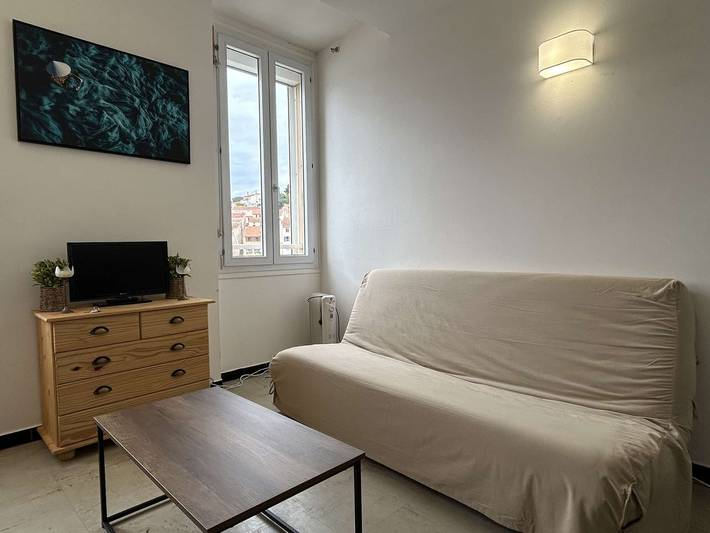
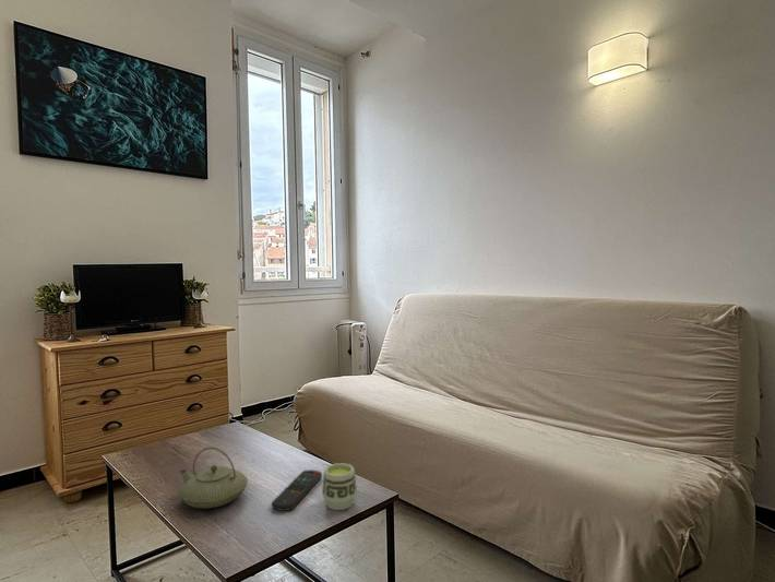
+ cup [321,462,358,511]
+ teapot [178,447,249,510]
+ remote control [271,468,323,512]
